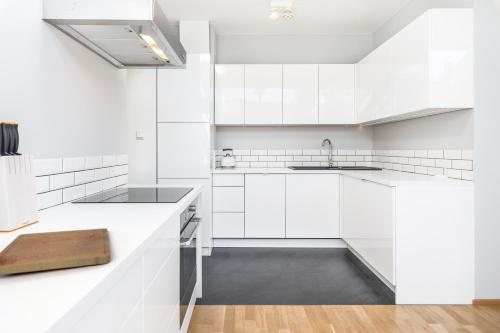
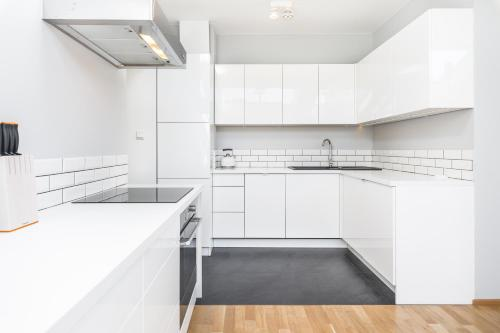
- cutting board [0,227,111,276]
